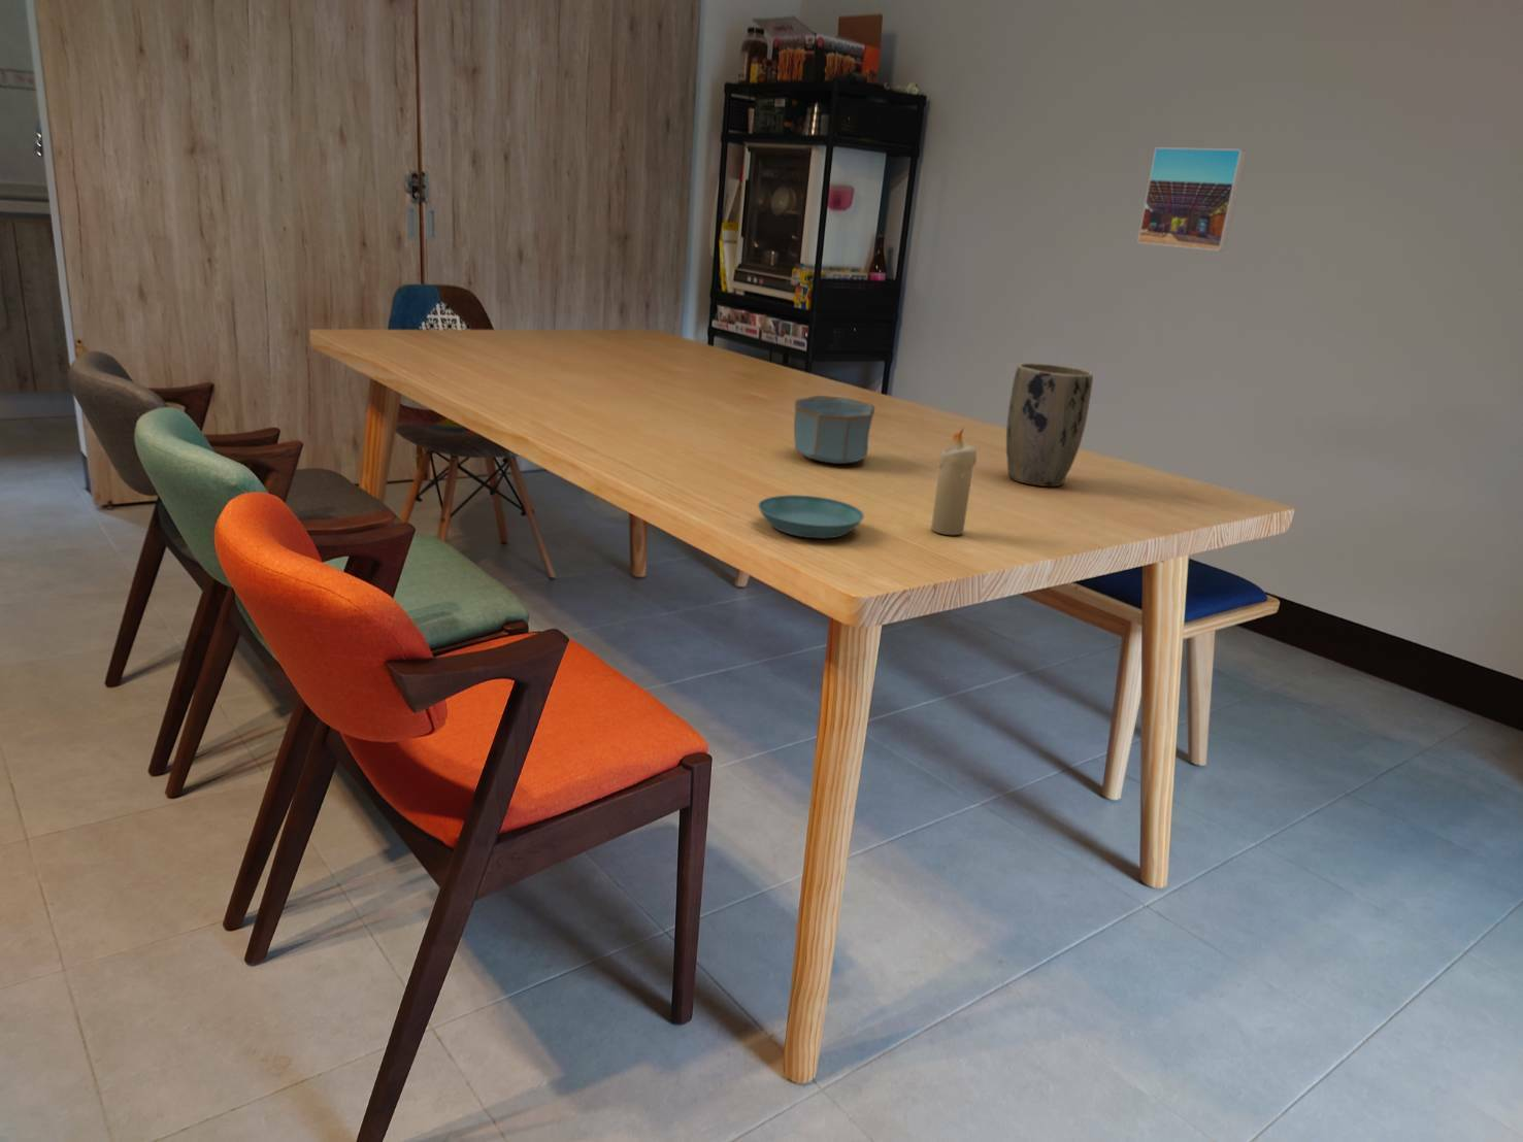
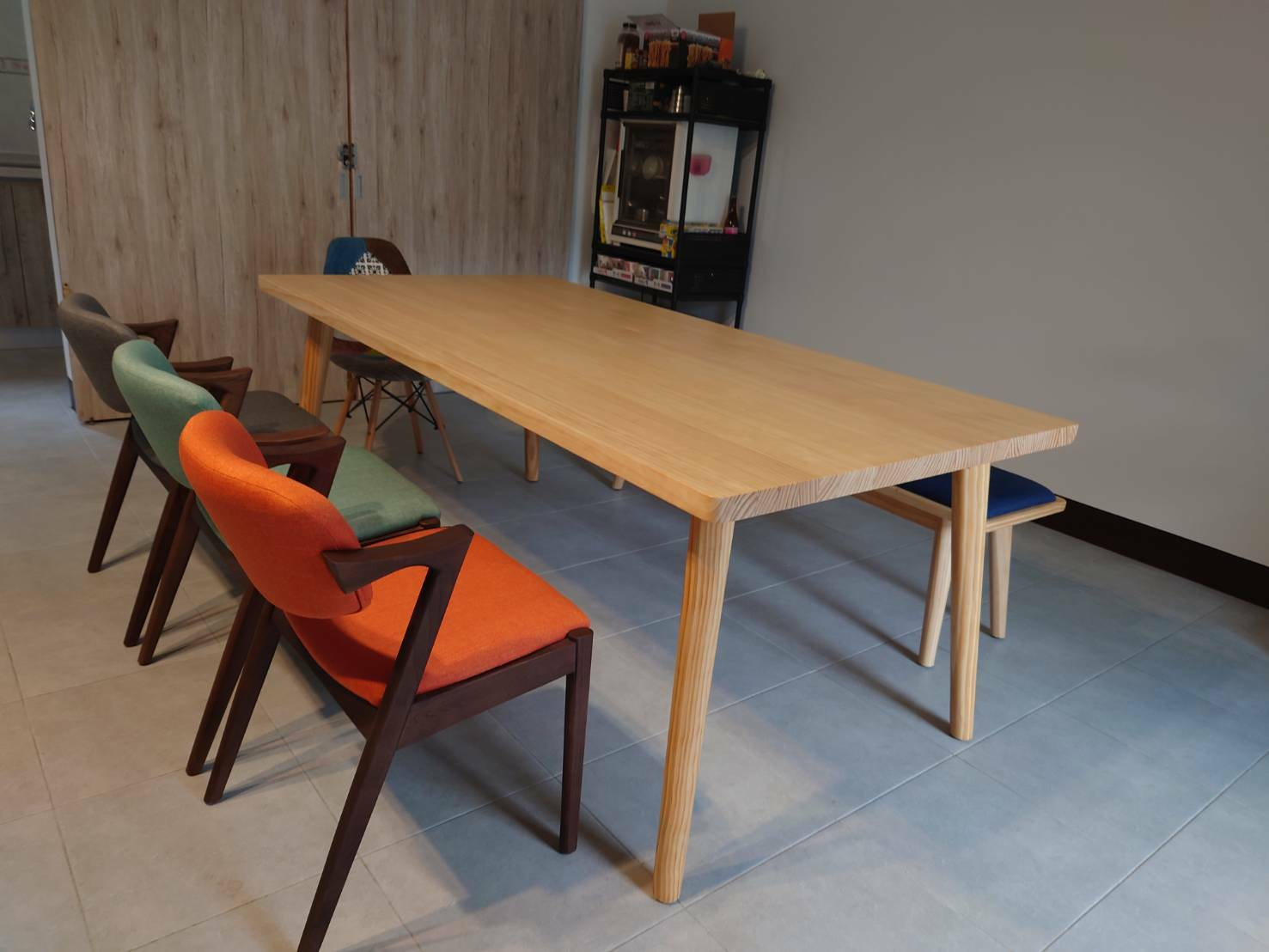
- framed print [1137,146,1248,253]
- saucer [757,494,865,539]
- plant pot [1006,362,1095,487]
- candle [930,427,977,536]
- bowl [793,395,875,465]
